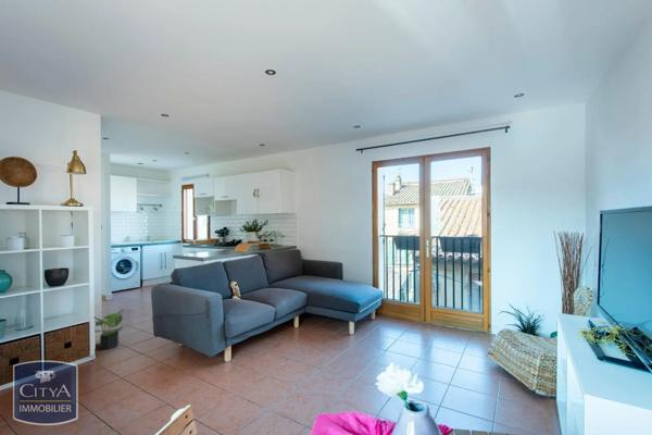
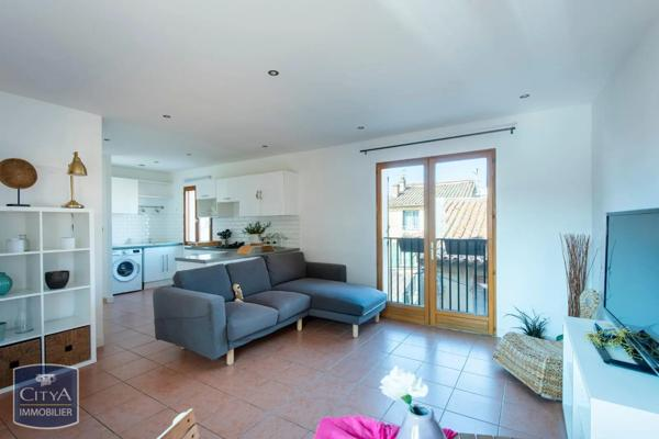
- potted plant [93,309,125,350]
